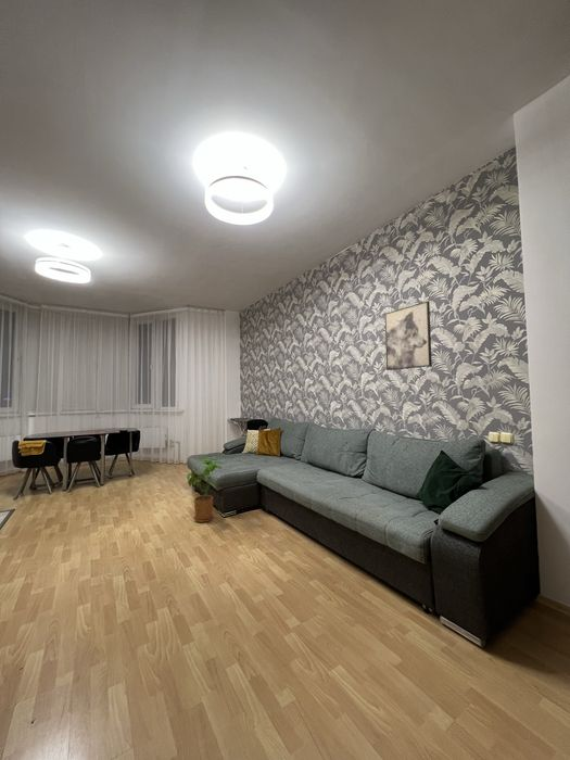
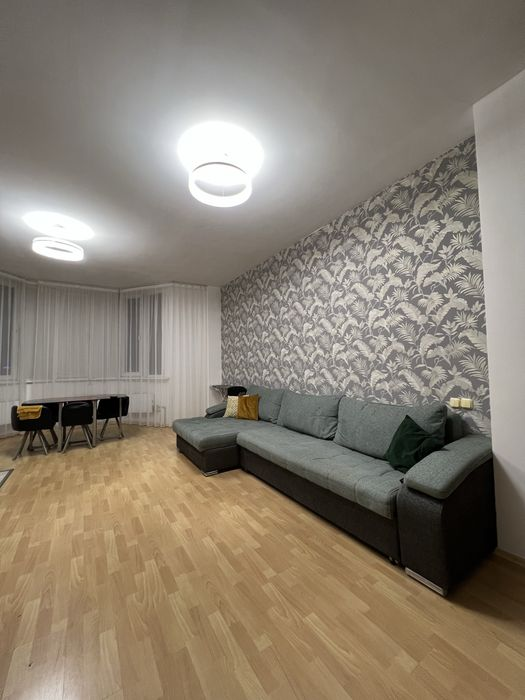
- wall art [384,300,433,371]
- house plant [186,458,224,523]
